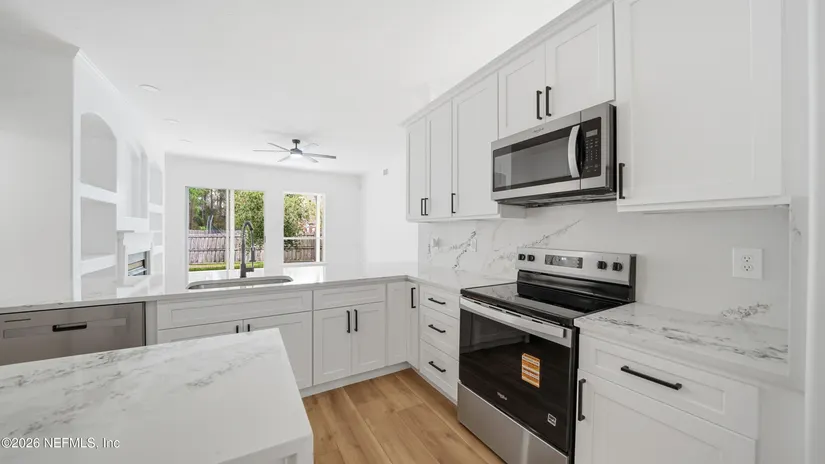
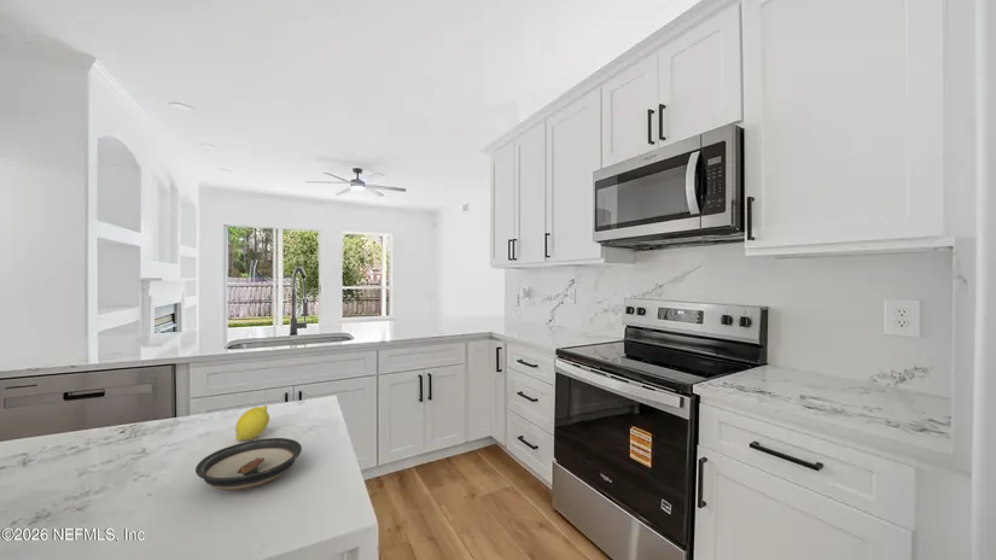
+ saucer [194,437,303,491]
+ fruit [234,404,270,442]
